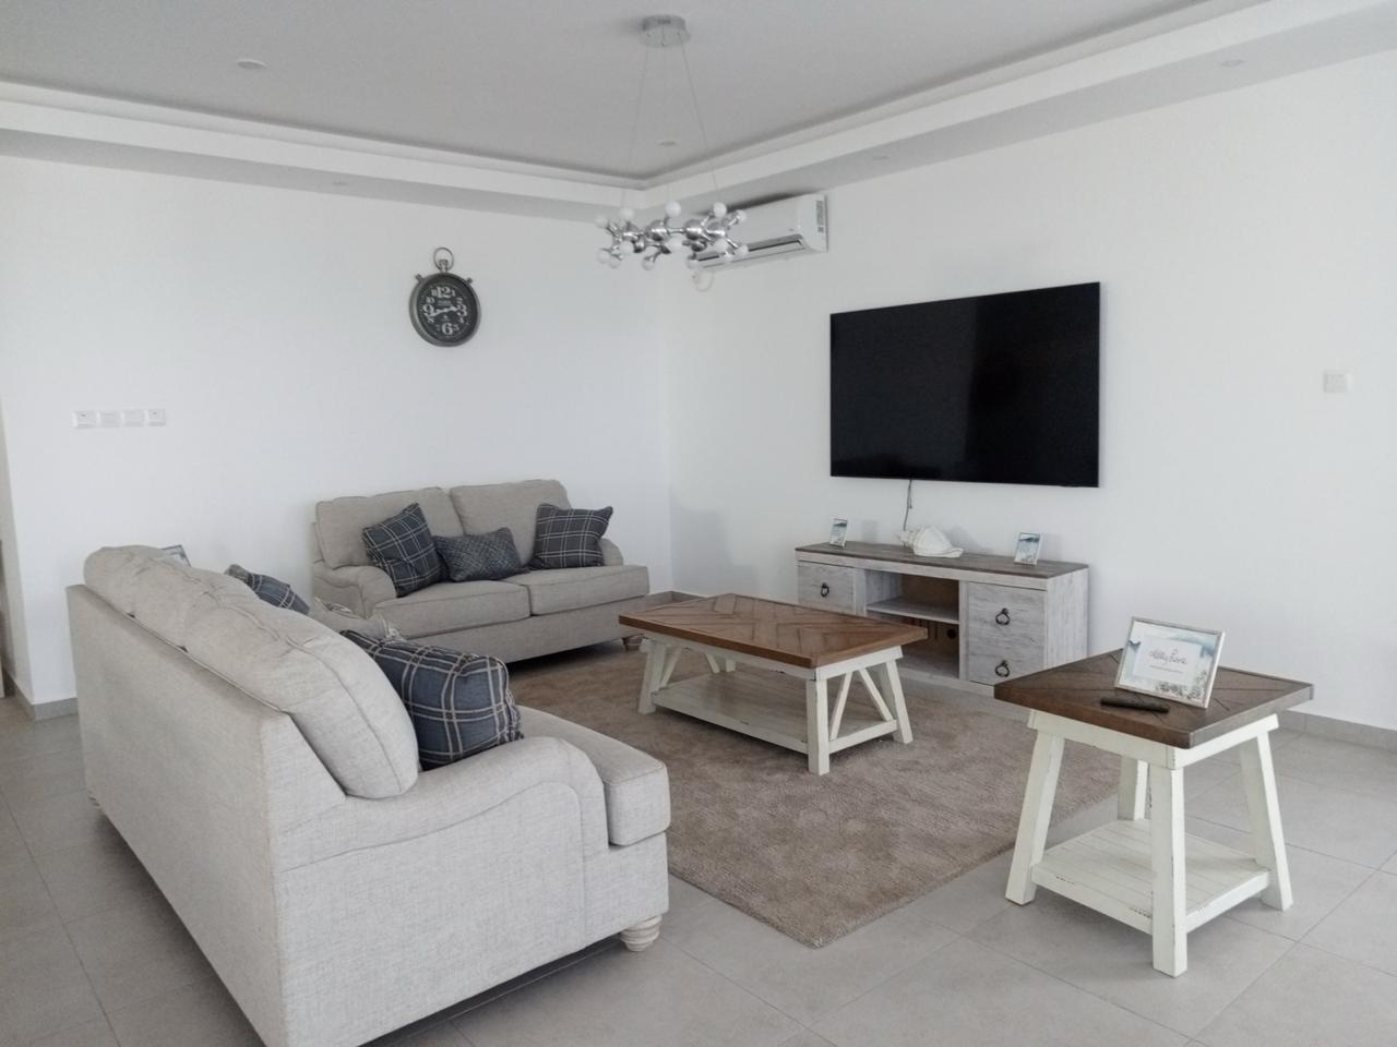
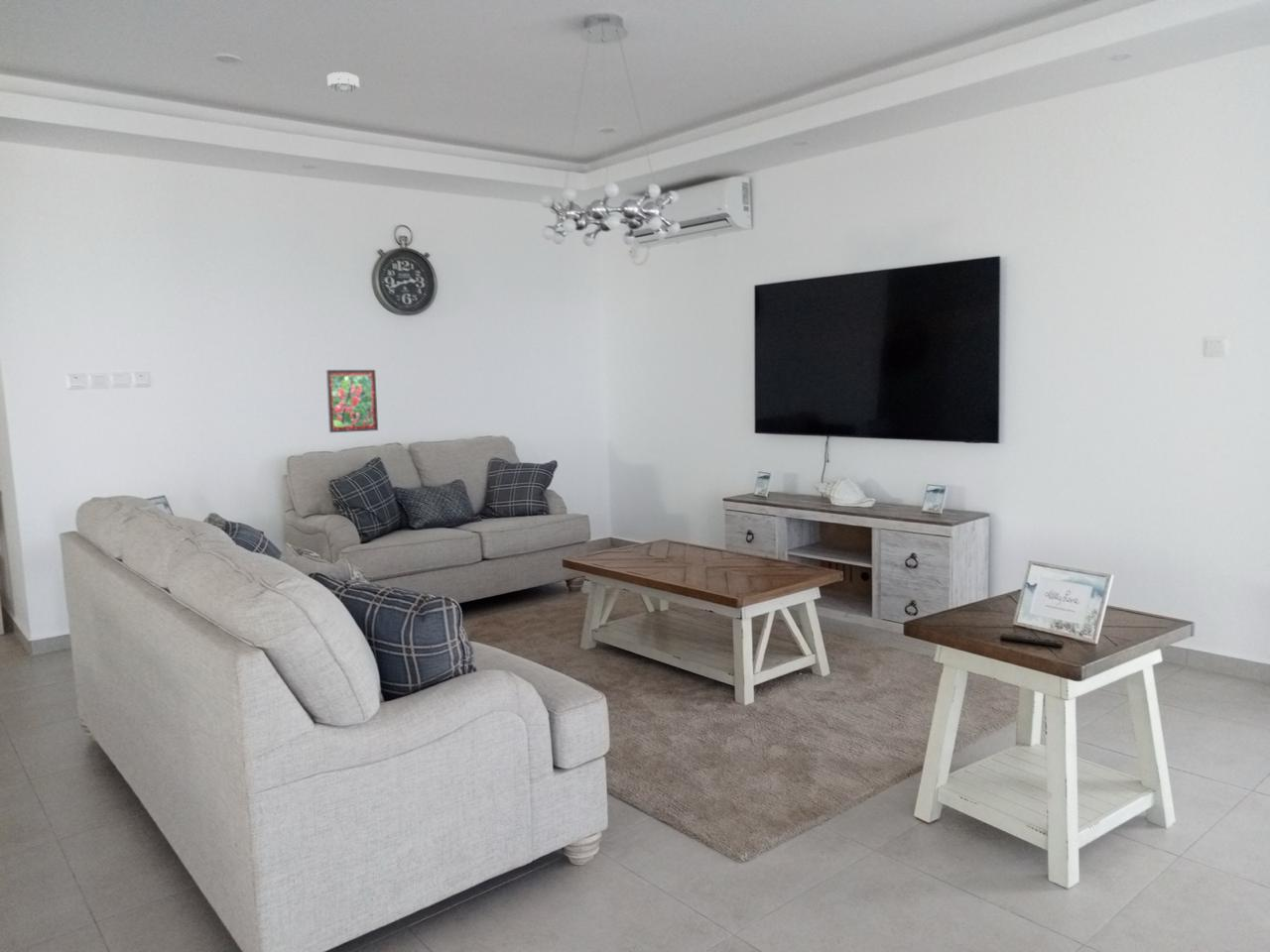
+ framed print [325,369,379,433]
+ smoke detector [326,71,360,93]
